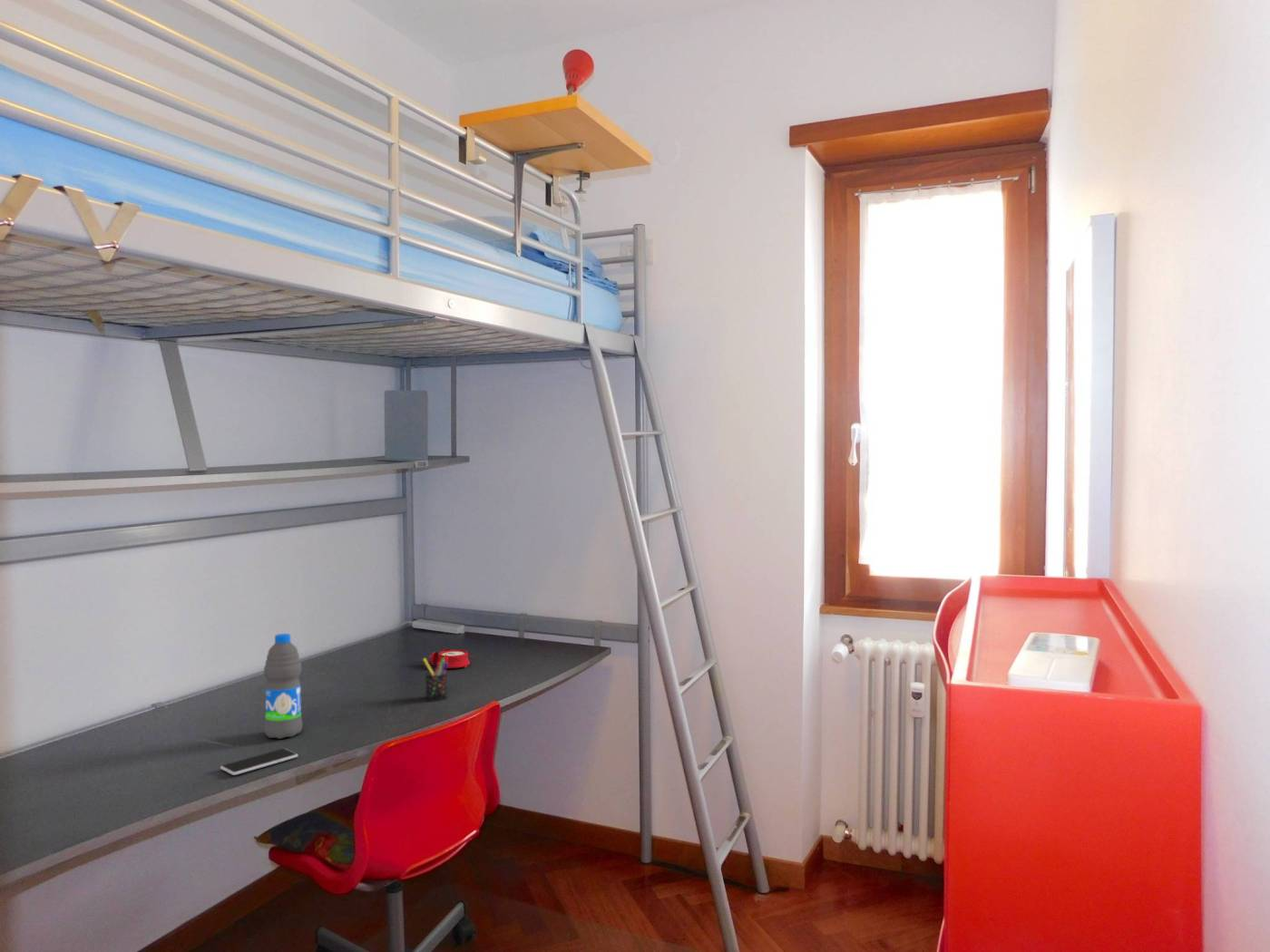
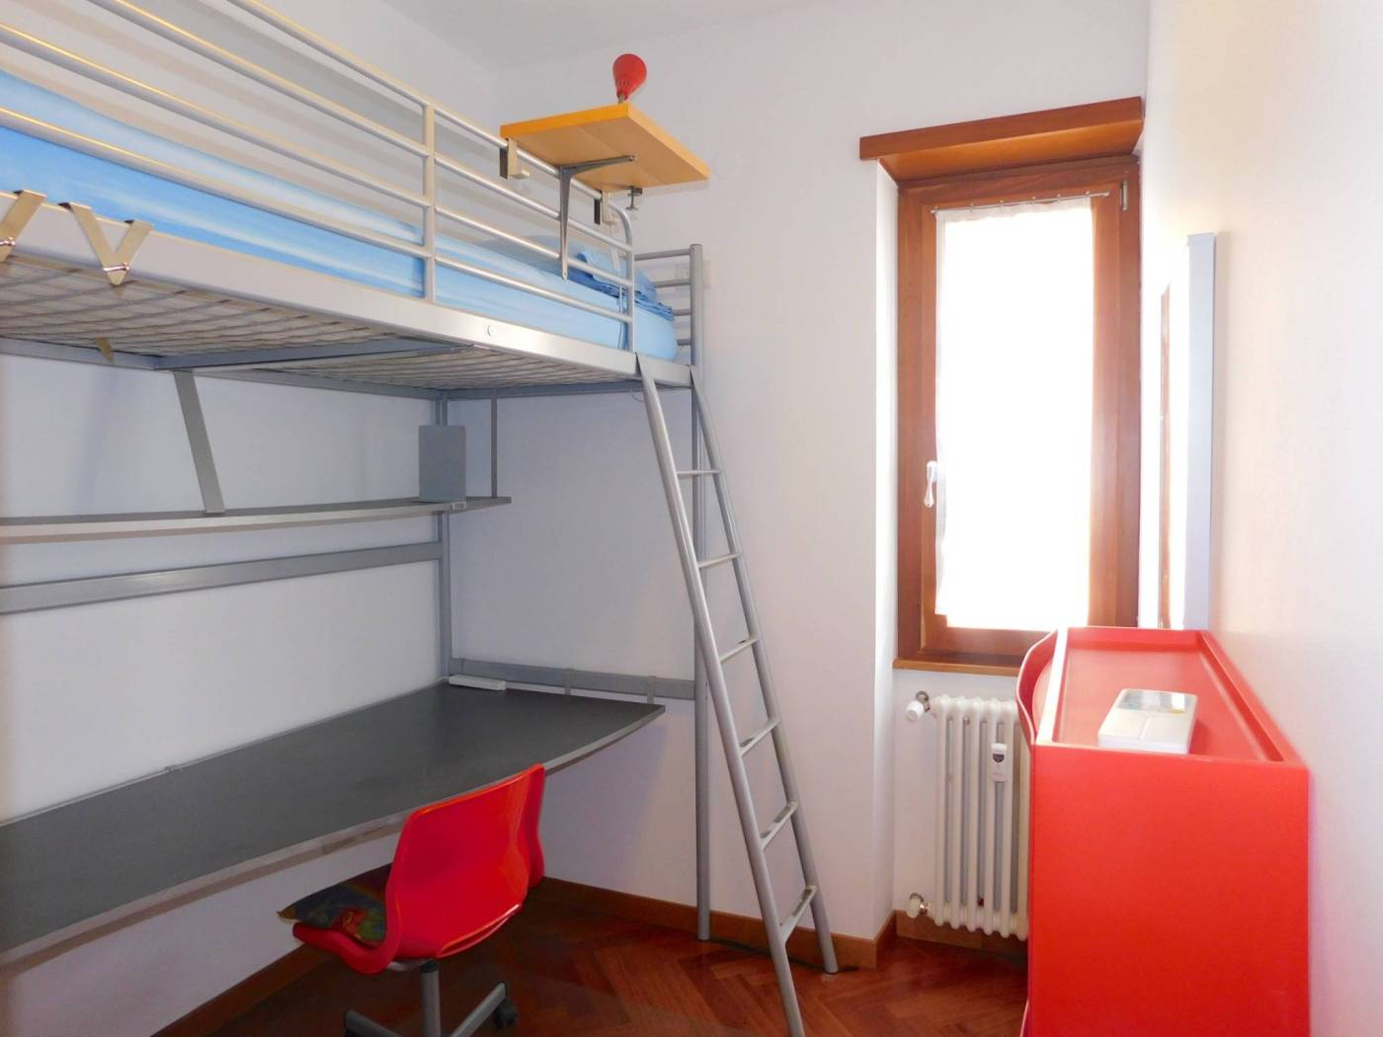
- pen holder [422,655,448,702]
- smartphone [220,748,298,776]
- alarm clock [428,648,475,669]
- water bottle [263,633,303,740]
